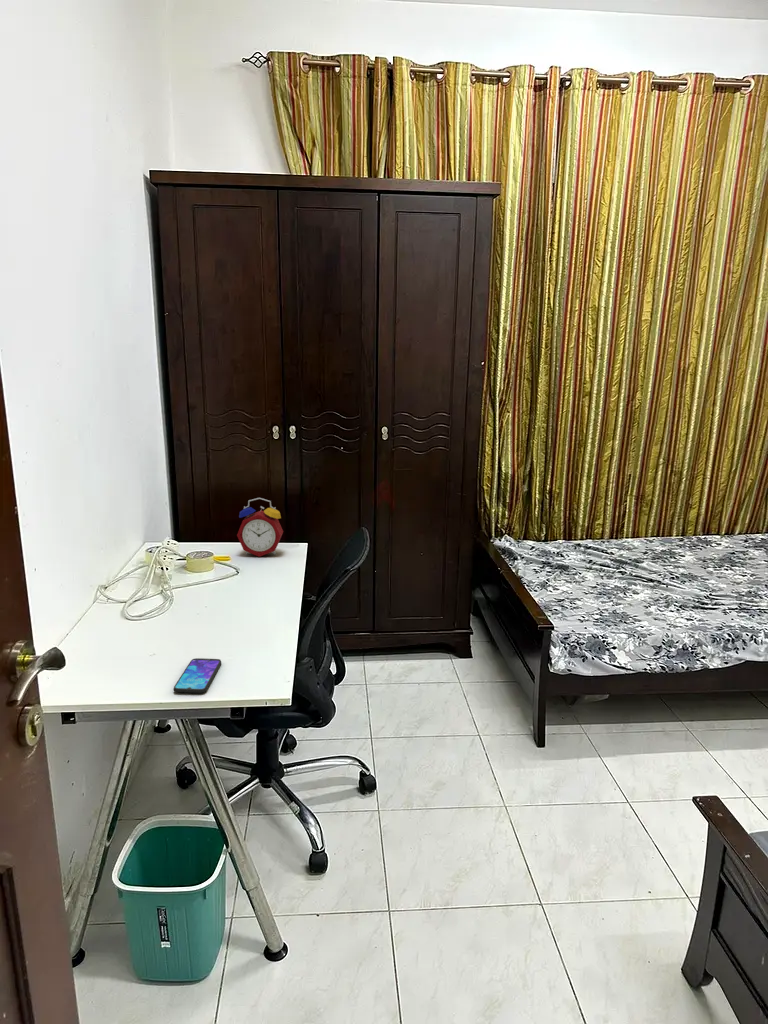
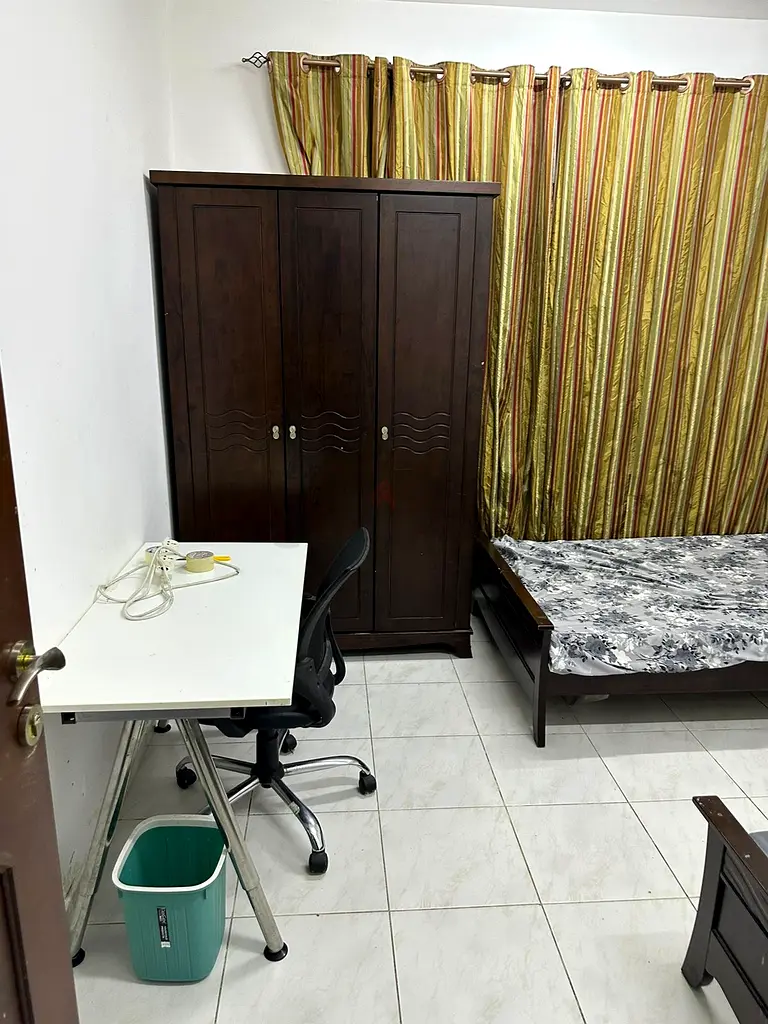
- smartphone [172,657,222,694]
- alarm clock [236,497,284,558]
